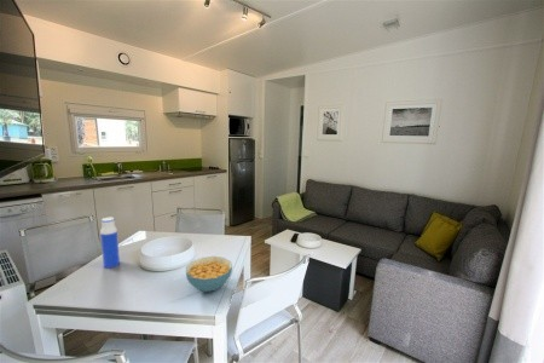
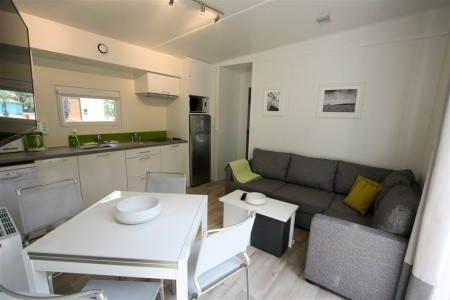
- water bottle [99,217,121,269]
- cereal bowl [185,255,233,293]
